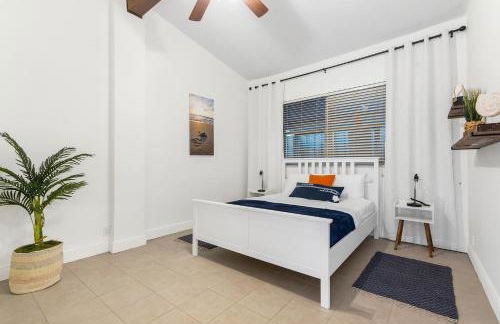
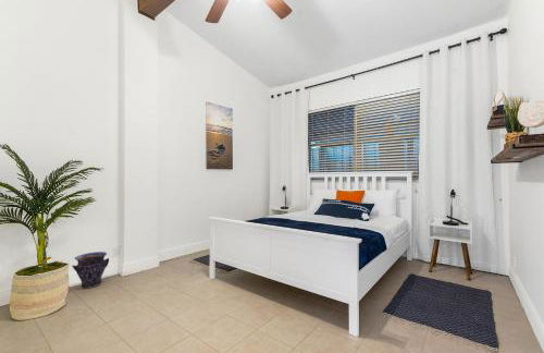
+ vase [72,251,110,289]
